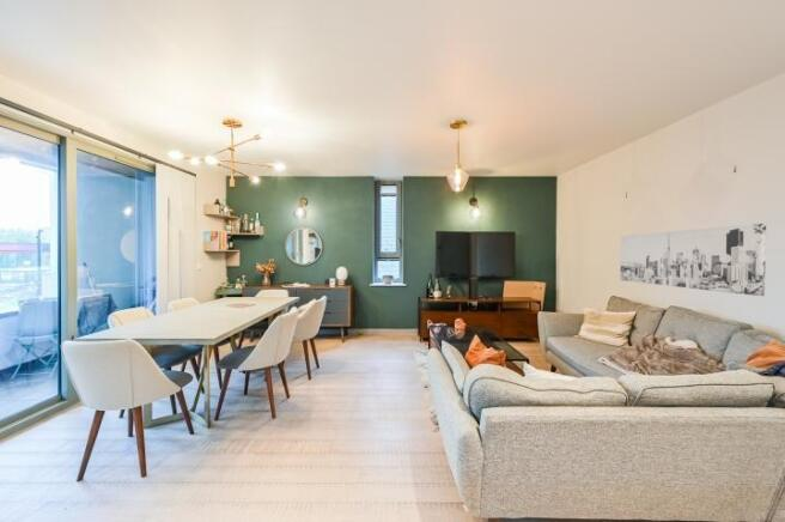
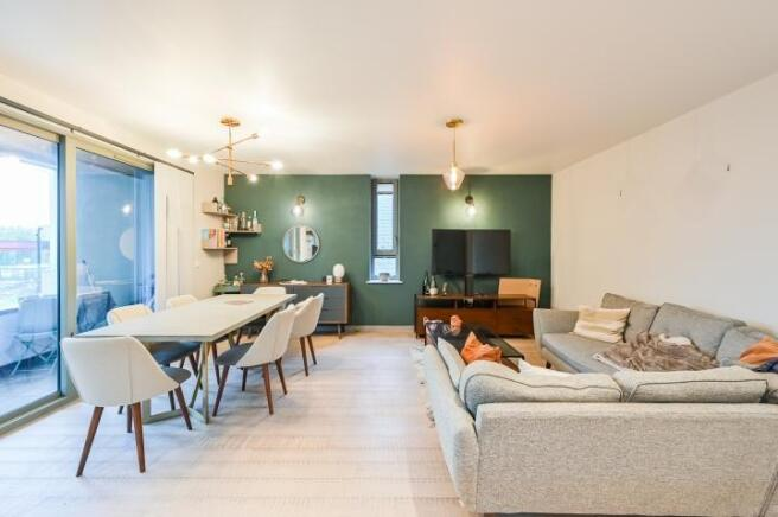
- wall art [619,223,767,297]
